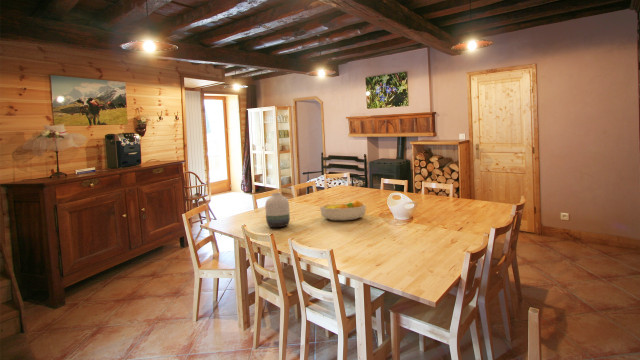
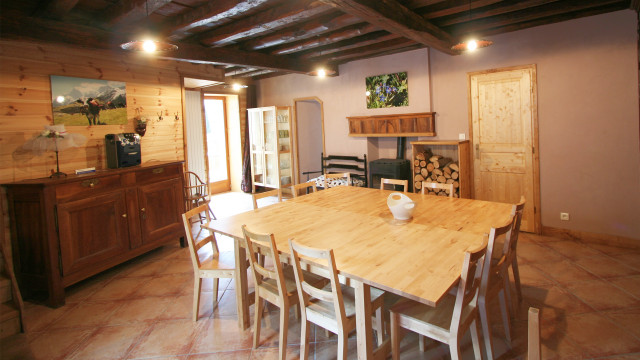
- fruit bowl [319,199,367,221]
- vase [264,192,291,228]
